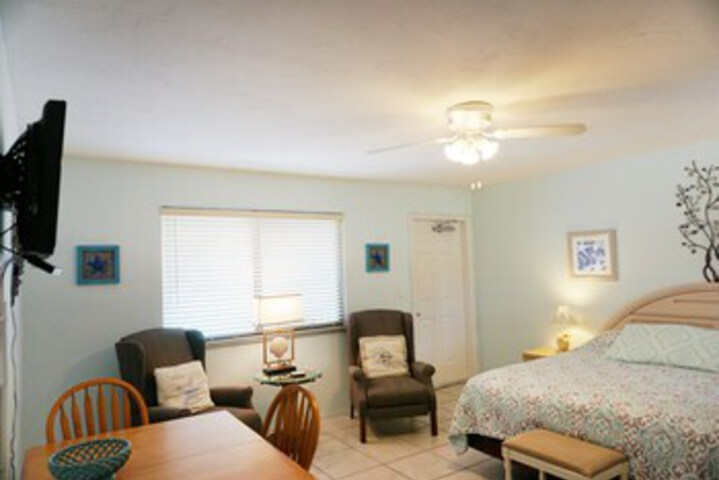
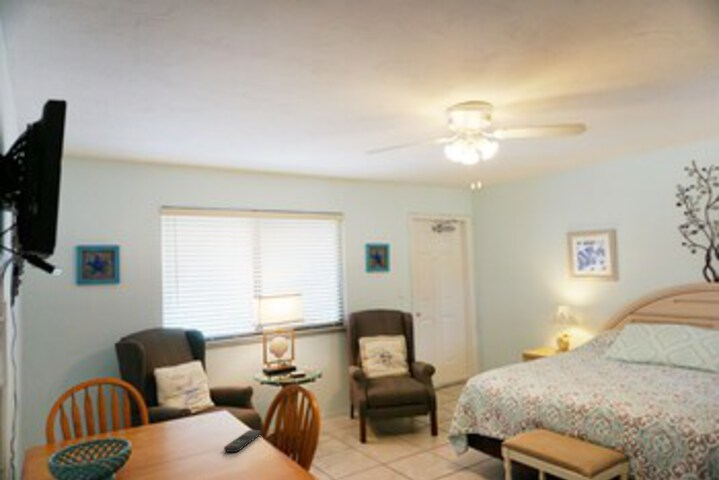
+ remote control [223,429,262,453]
